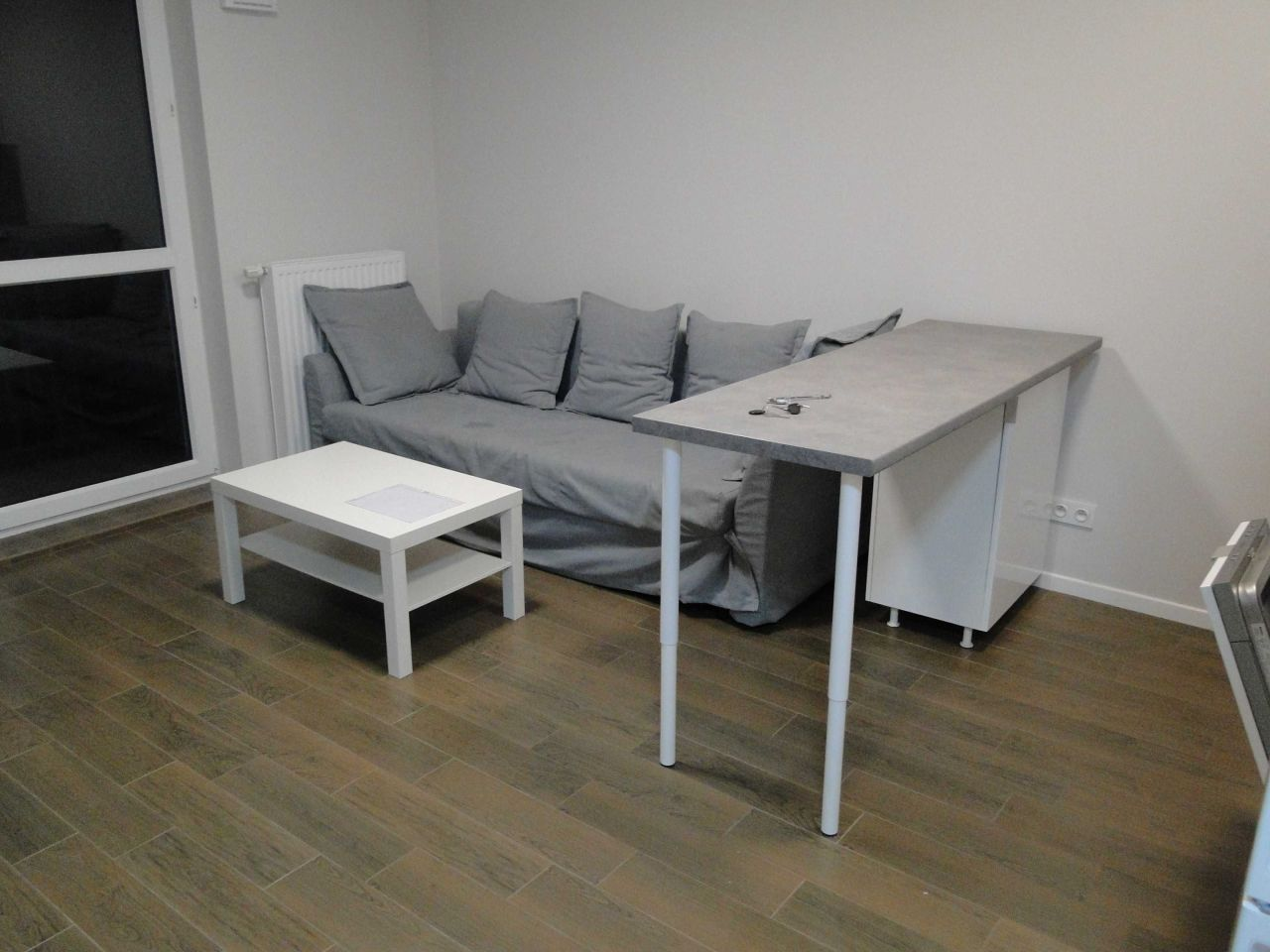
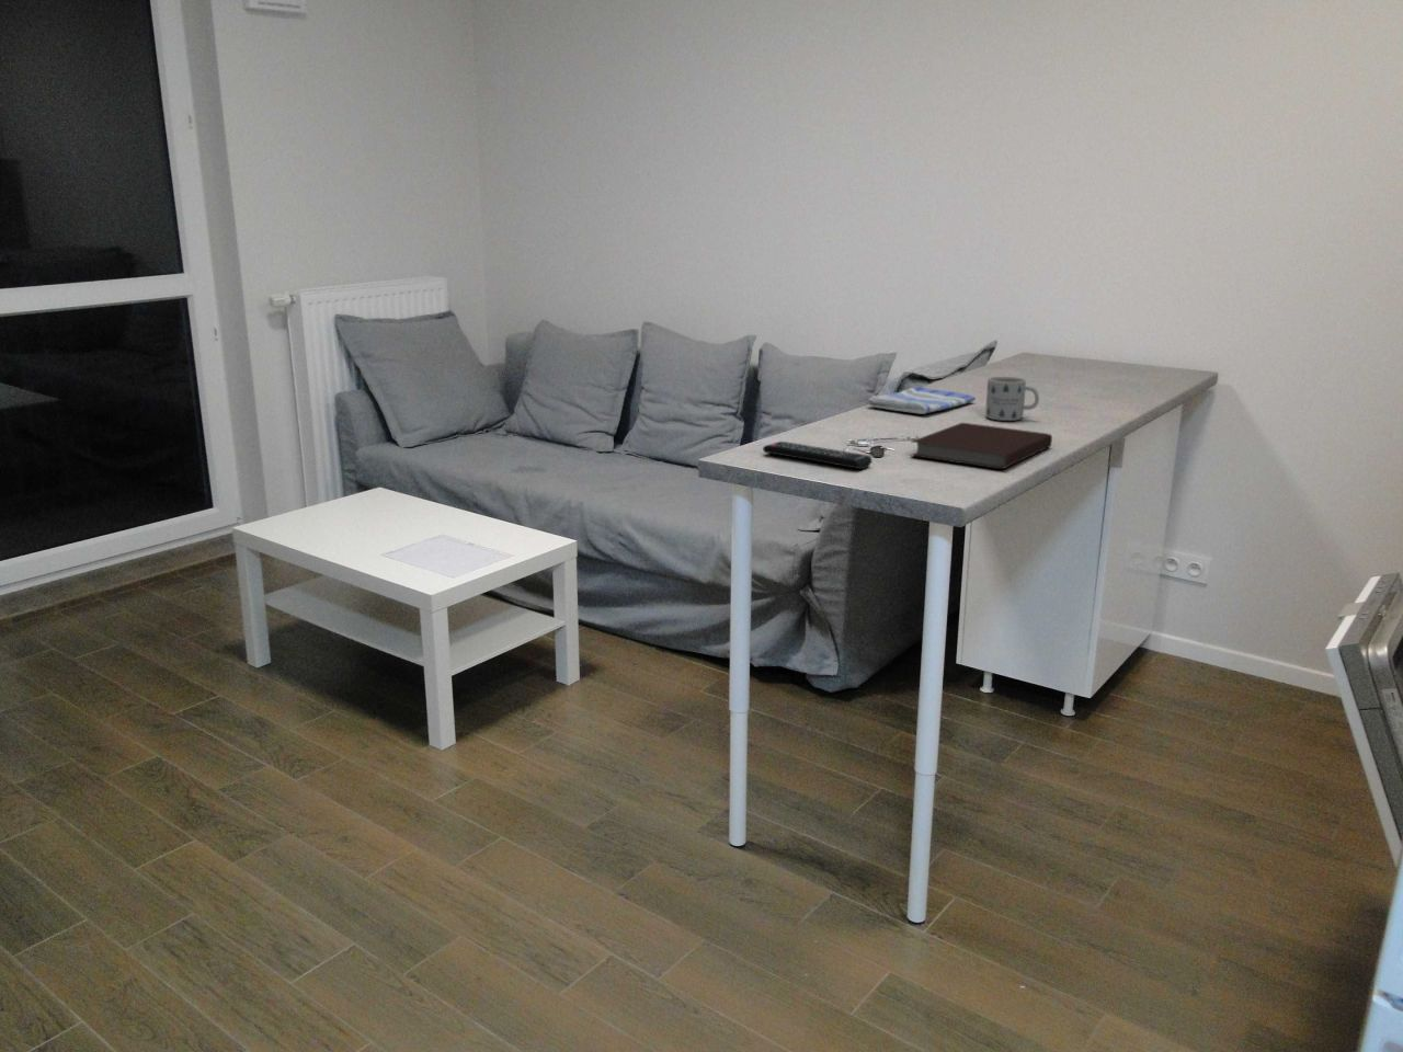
+ remote control [762,441,873,470]
+ notebook [909,422,1053,470]
+ mug [984,376,1041,422]
+ dish towel [866,386,977,415]
